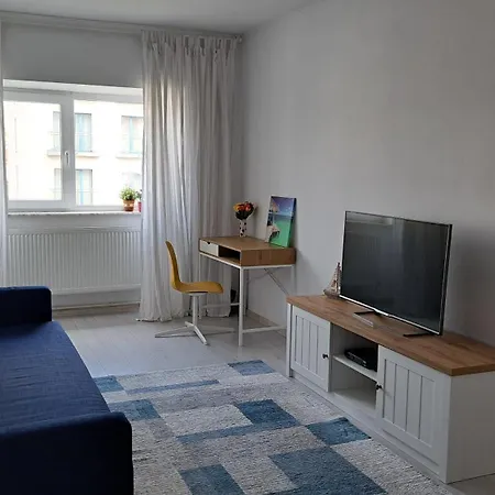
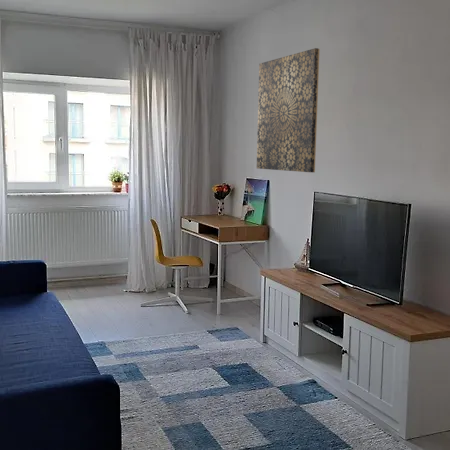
+ wall art [256,47,321,173]
